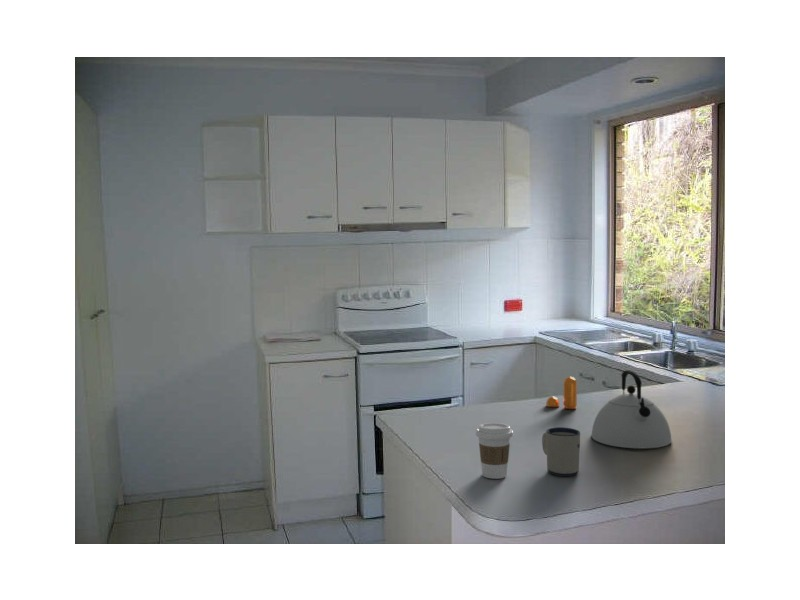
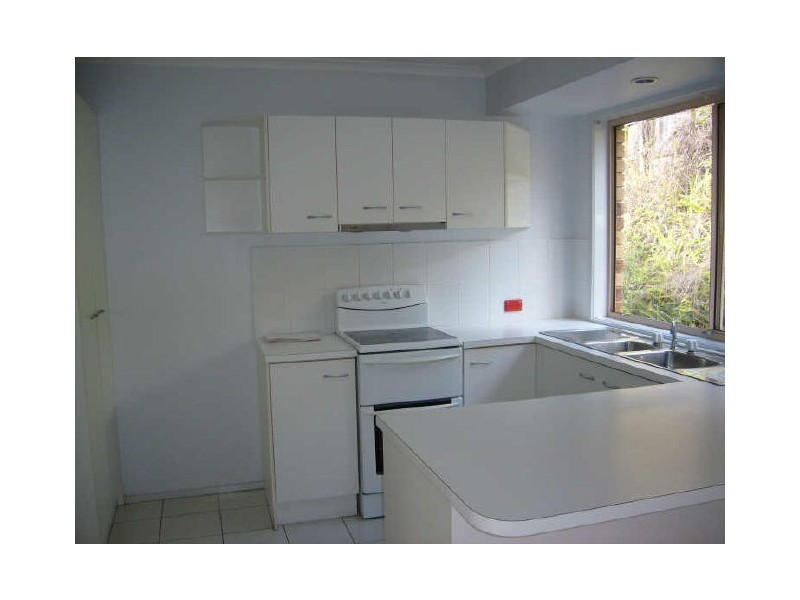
- mug [541,426,581,477]
- pepper shaker [545,376,578,410]
- kettle [590,369,673,449]
- coffee cup [475,422,514,480]
